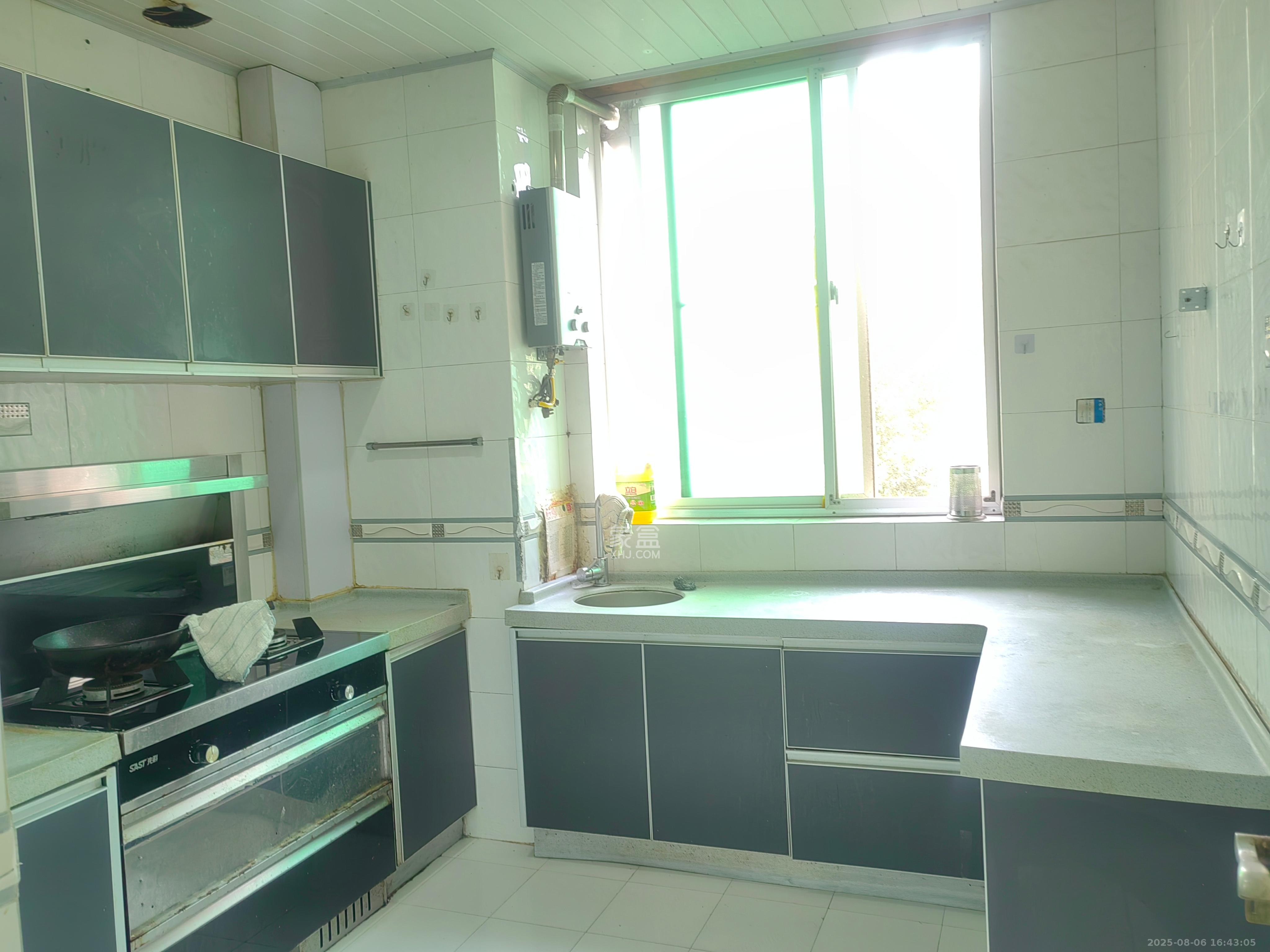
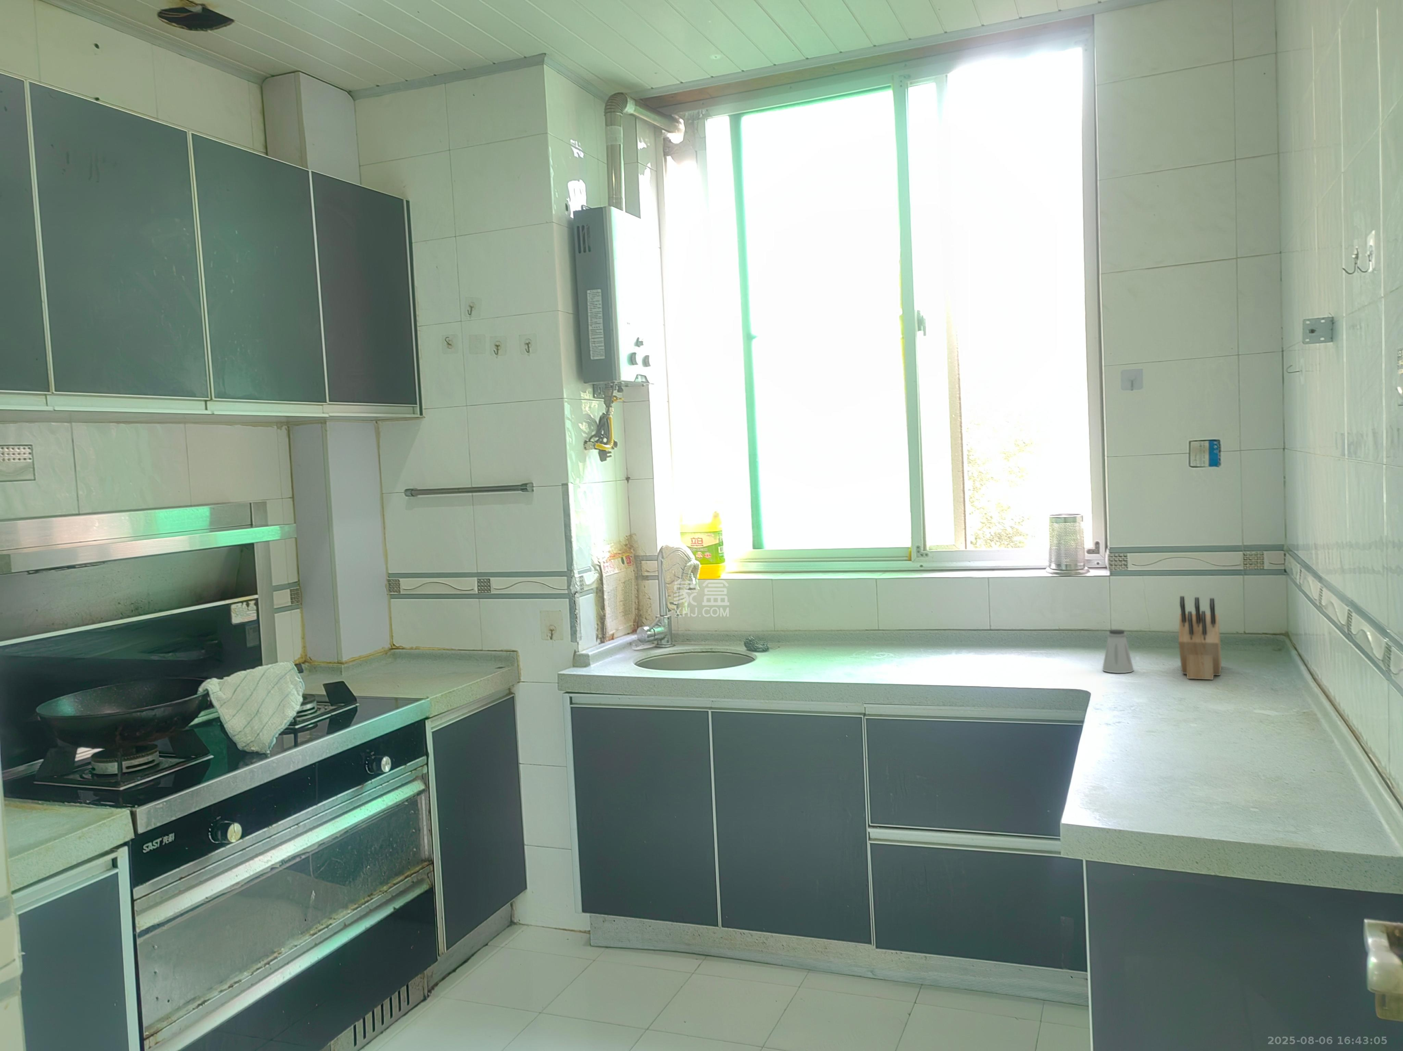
+ knife block [1179,596,1222,680]
+ saltshaker [1101,629,1135,673]
